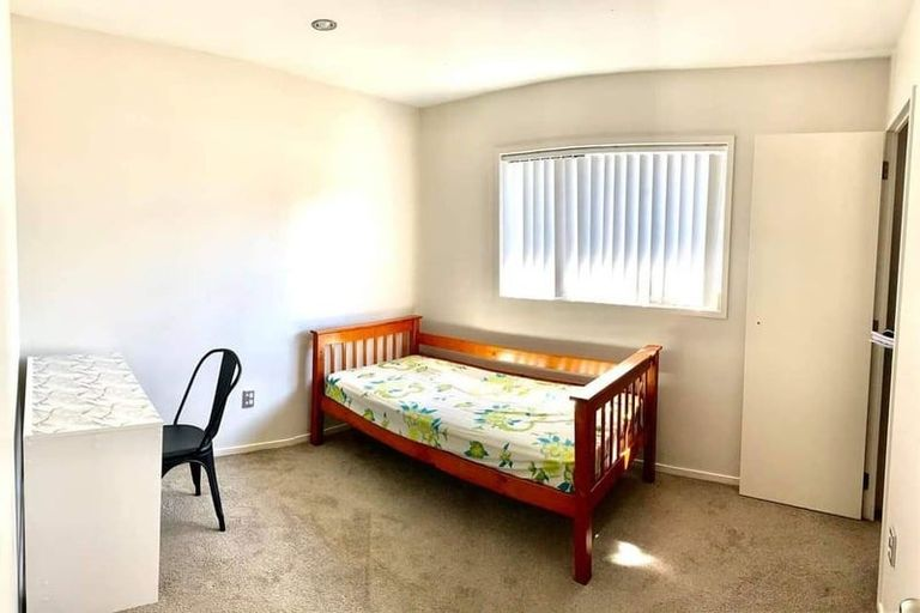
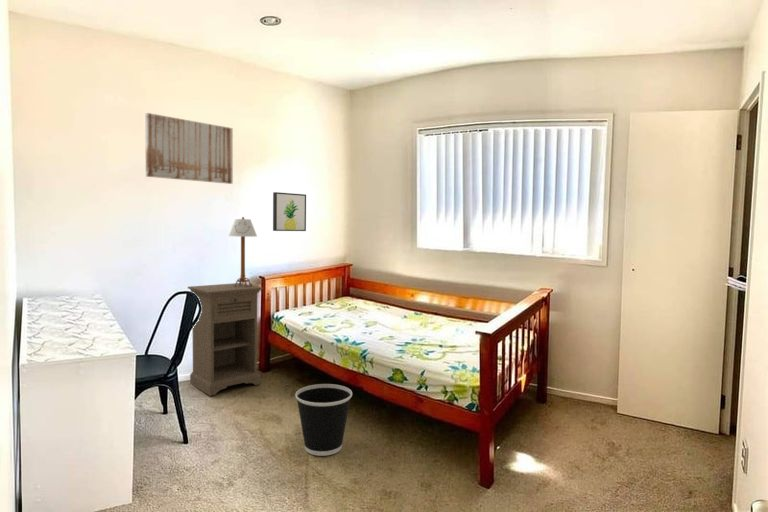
+ wall art [144,112,234,185]
+ table lamp [228,216,258,287]
+ wall art [272,191,307,232]
+ wastebasket [295,383,353,457]
+ nightstand [187,282,264,397]
